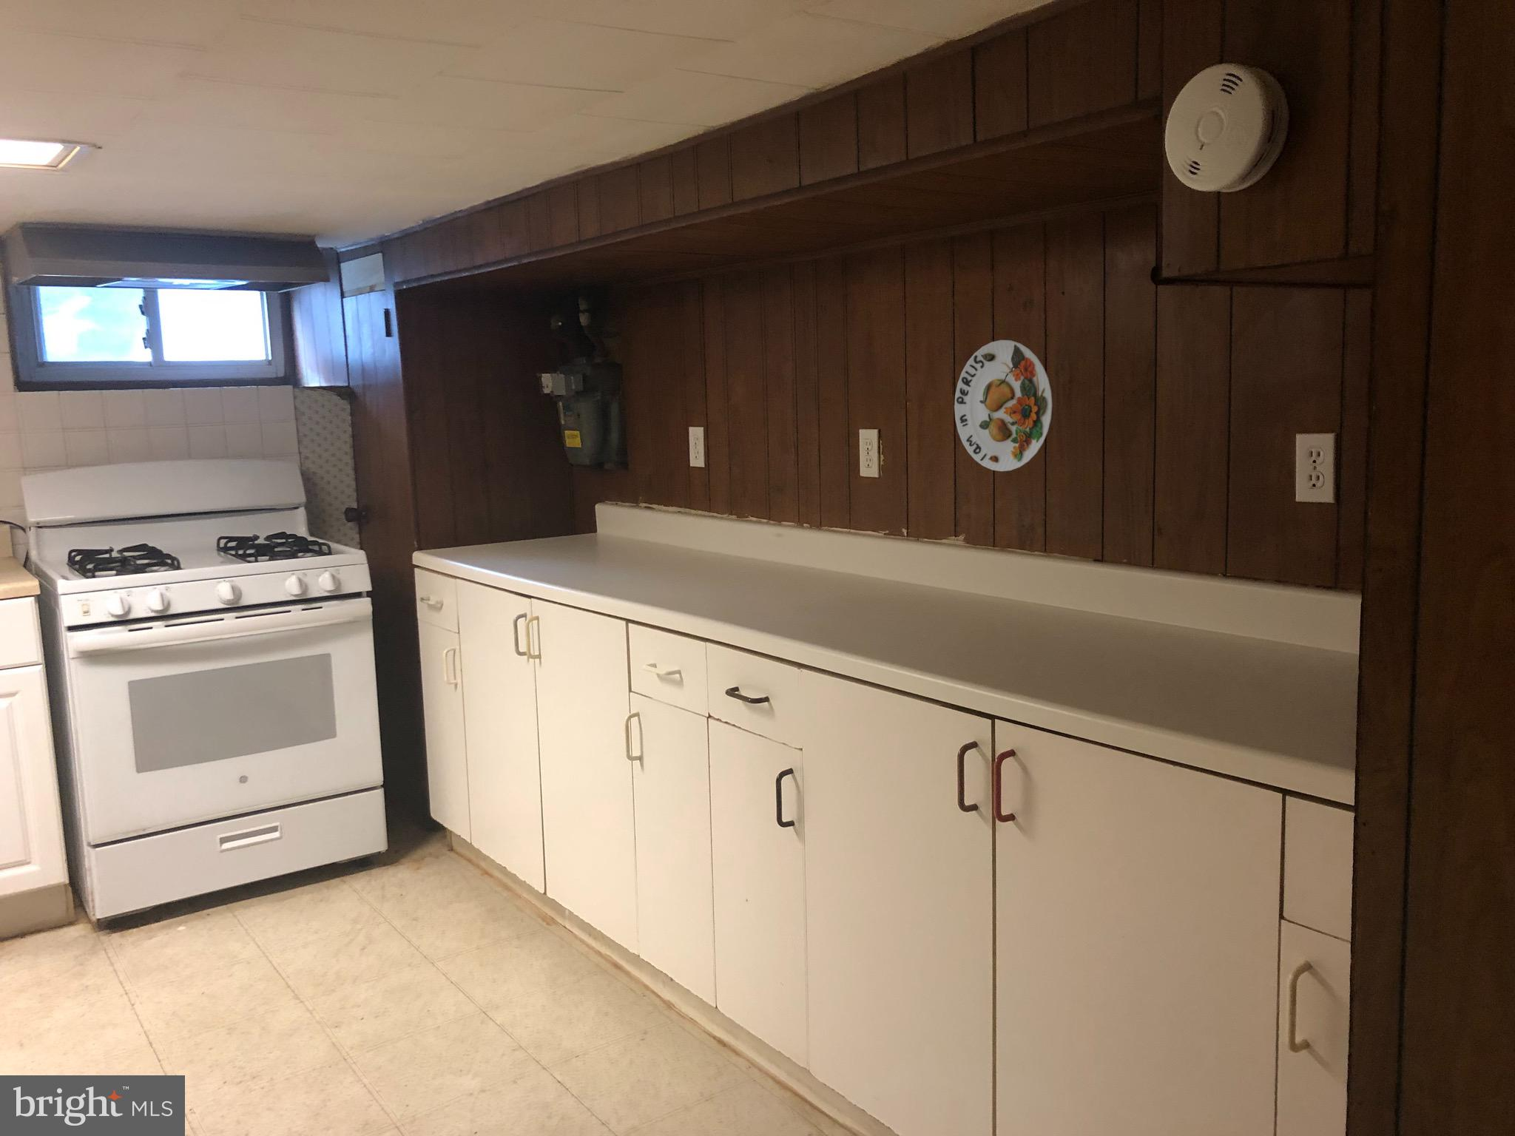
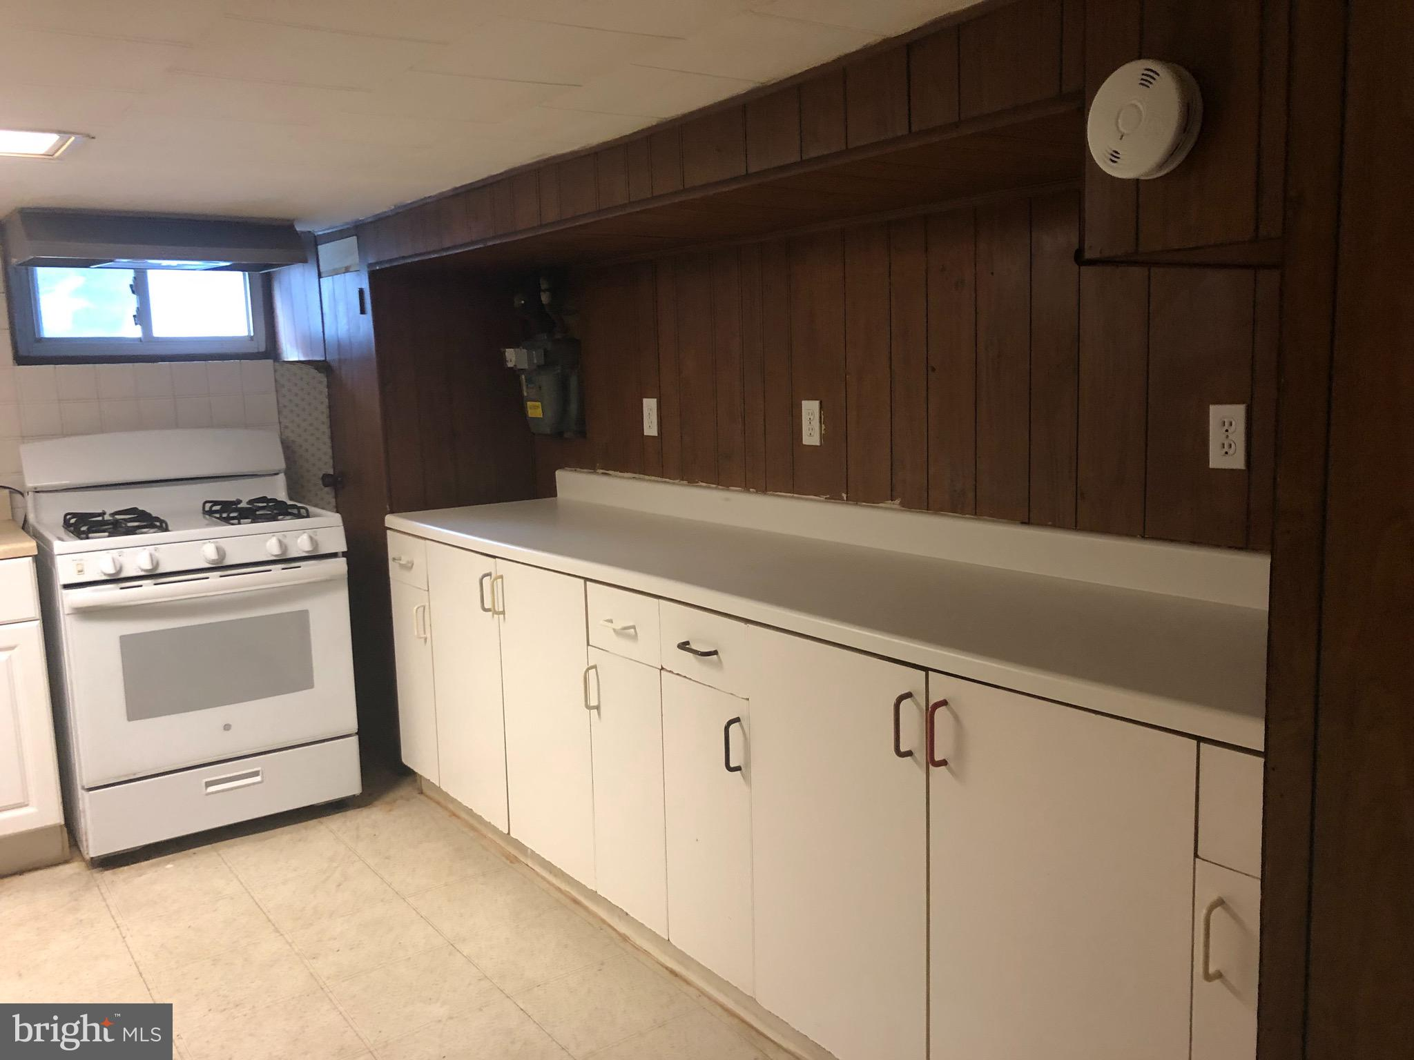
- decorative plate [953,339,1052,471]
